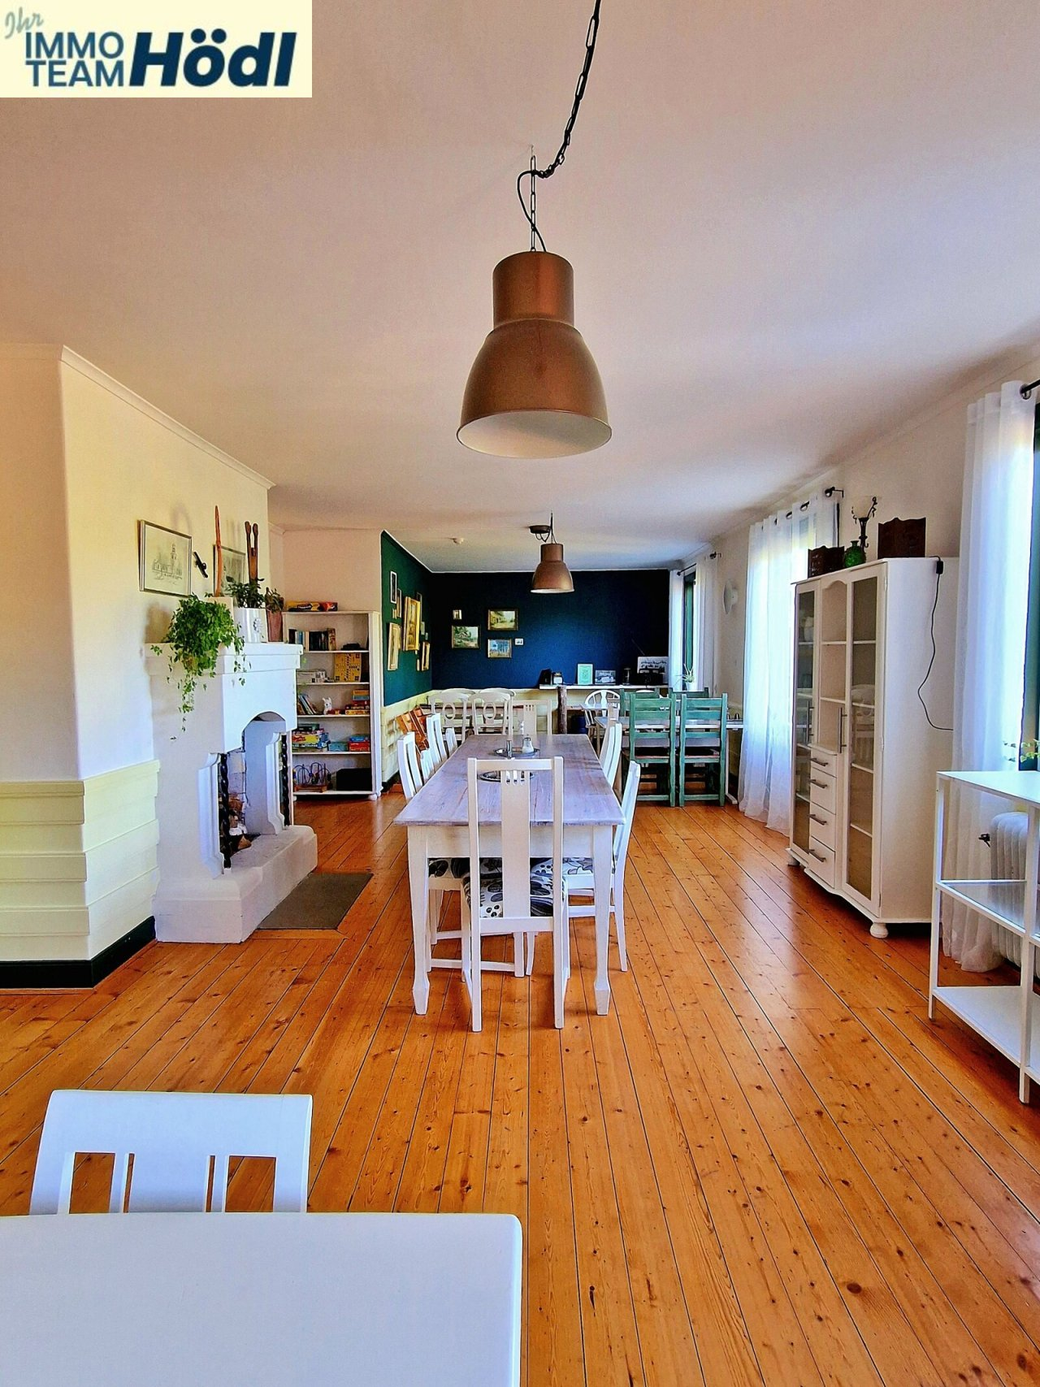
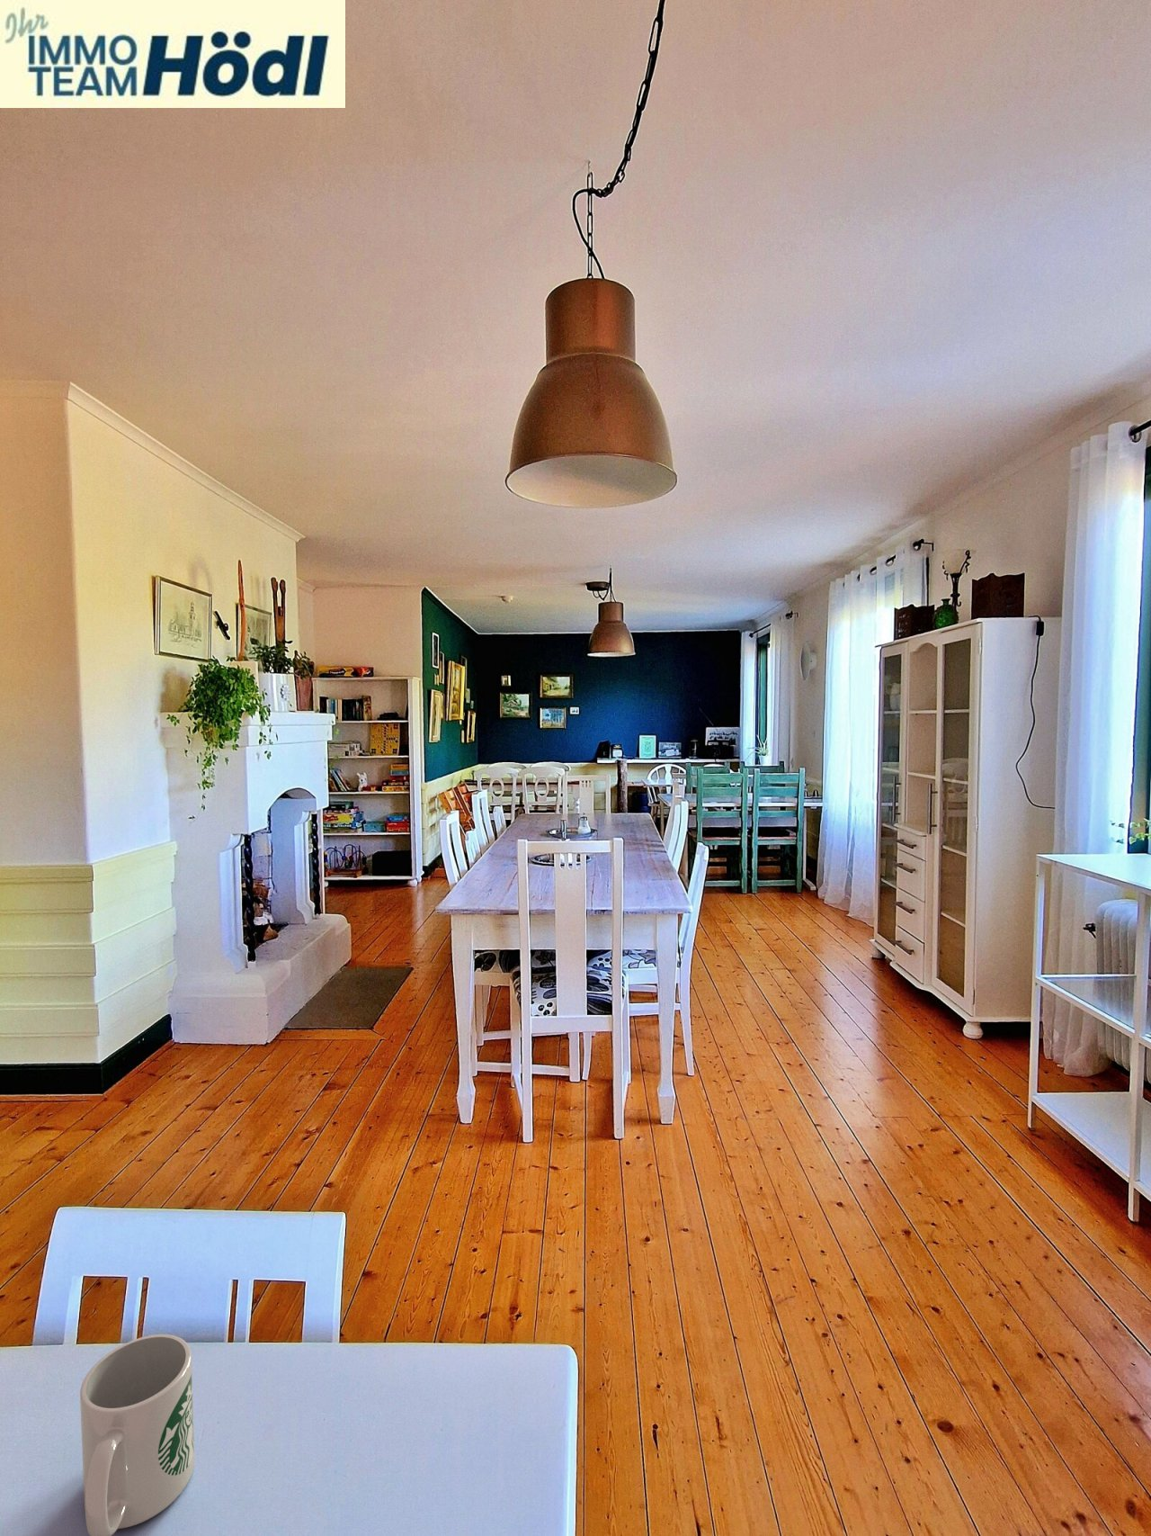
+ mug [79,1334,195,1536]
